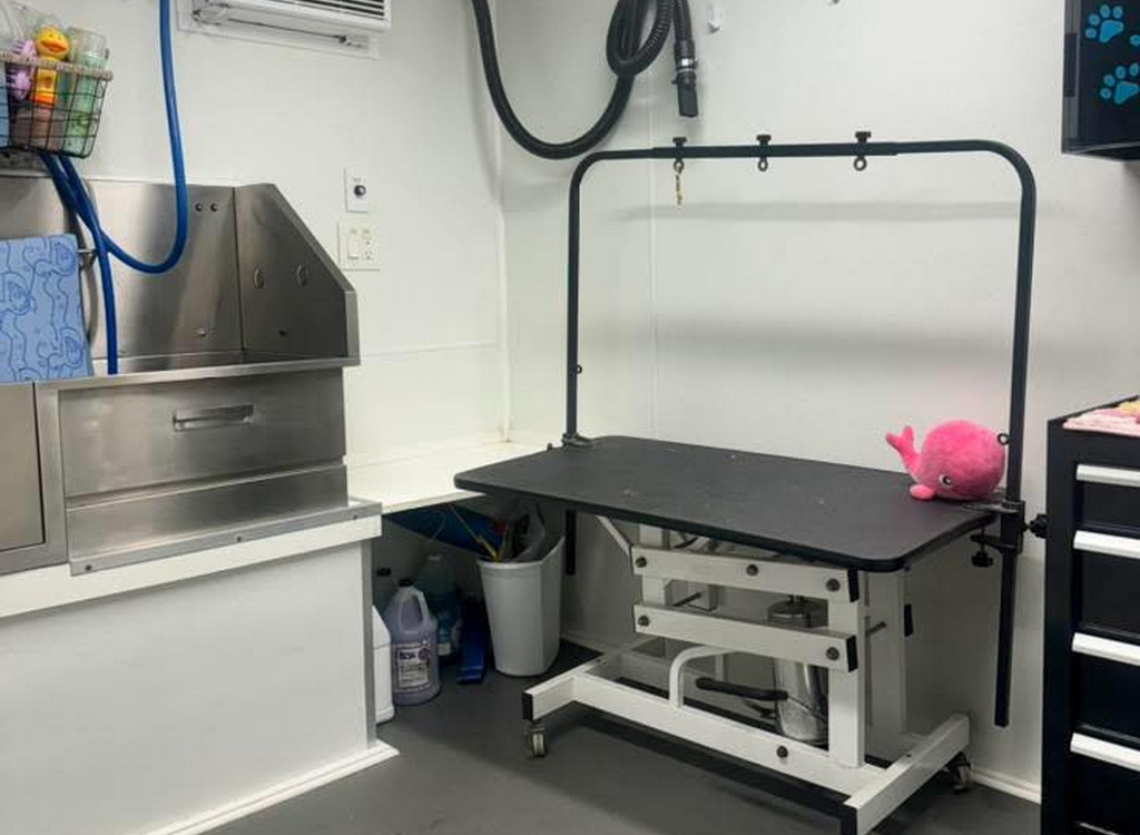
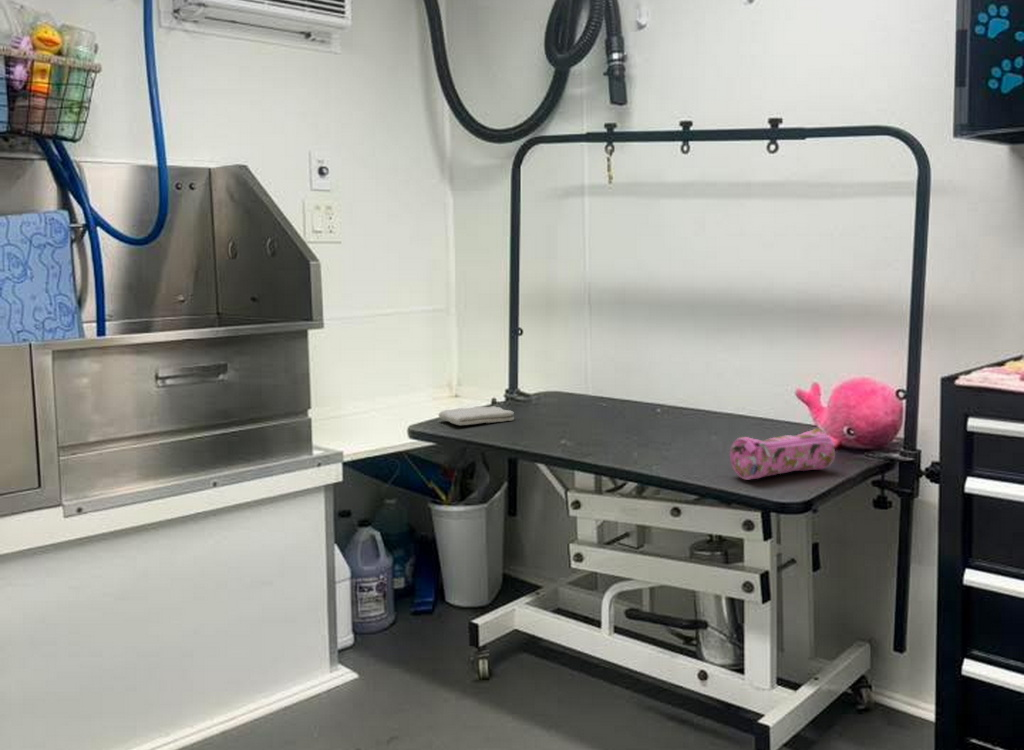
+ pencil case [729,428,836,481]
+ washcloth [438,405,515,426]
